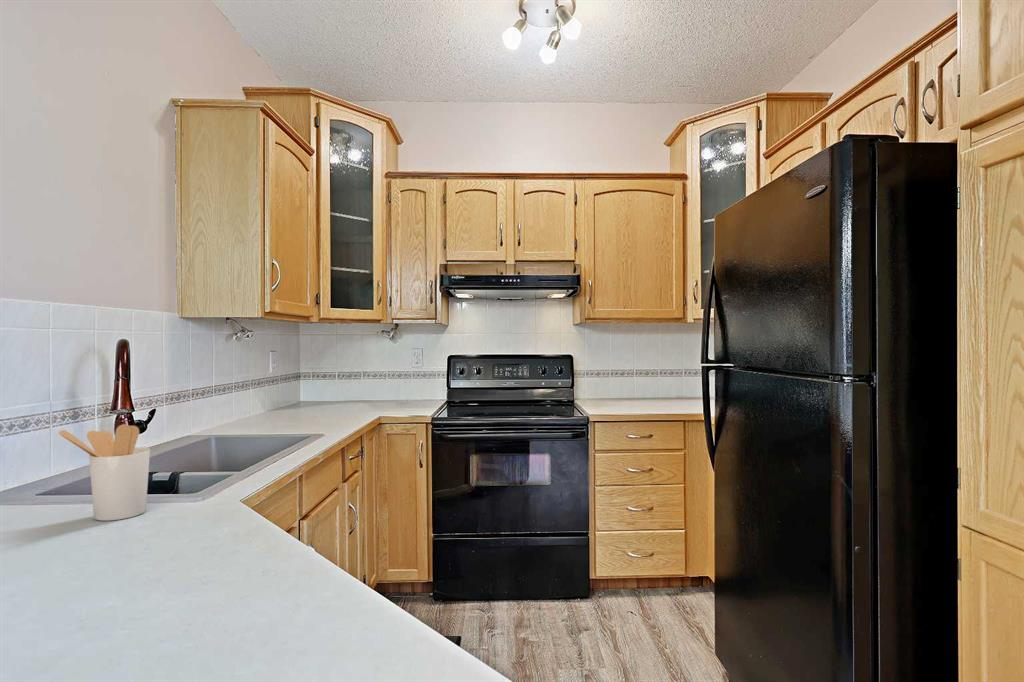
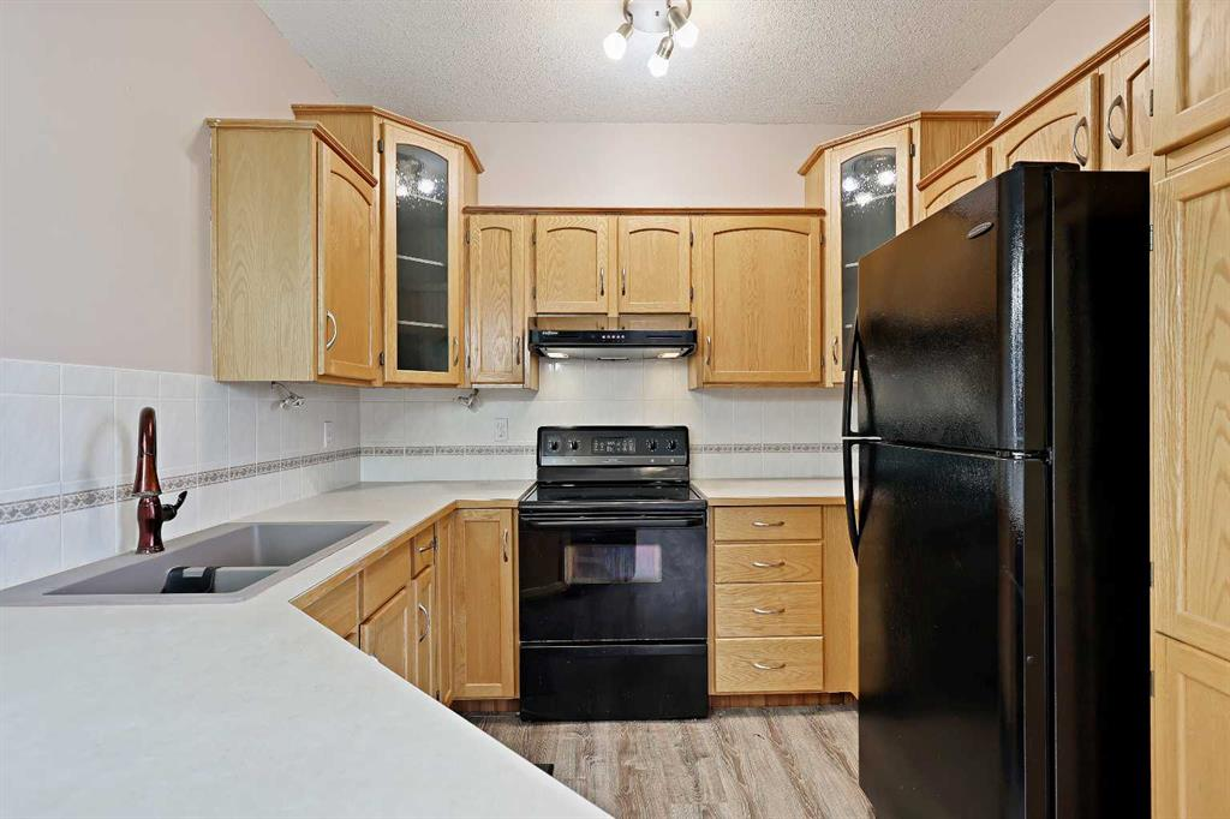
- utensil holder [58,423,151,522]
